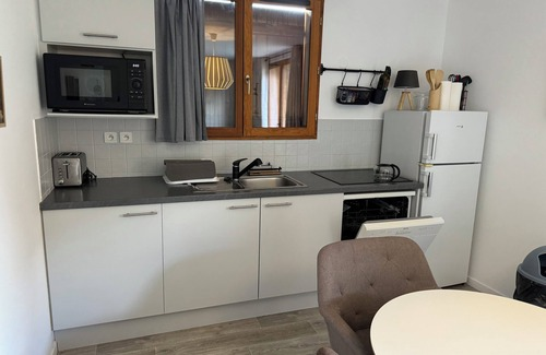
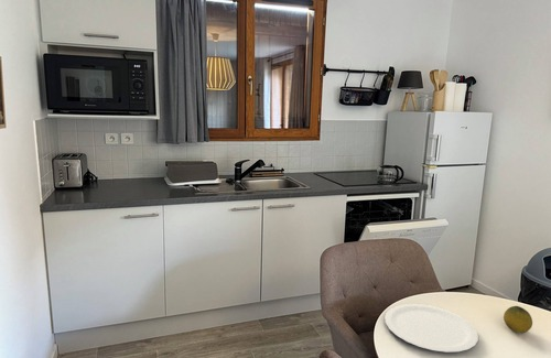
+ fruit [503,305,533,334]
+ plate [383,303,479,354]
